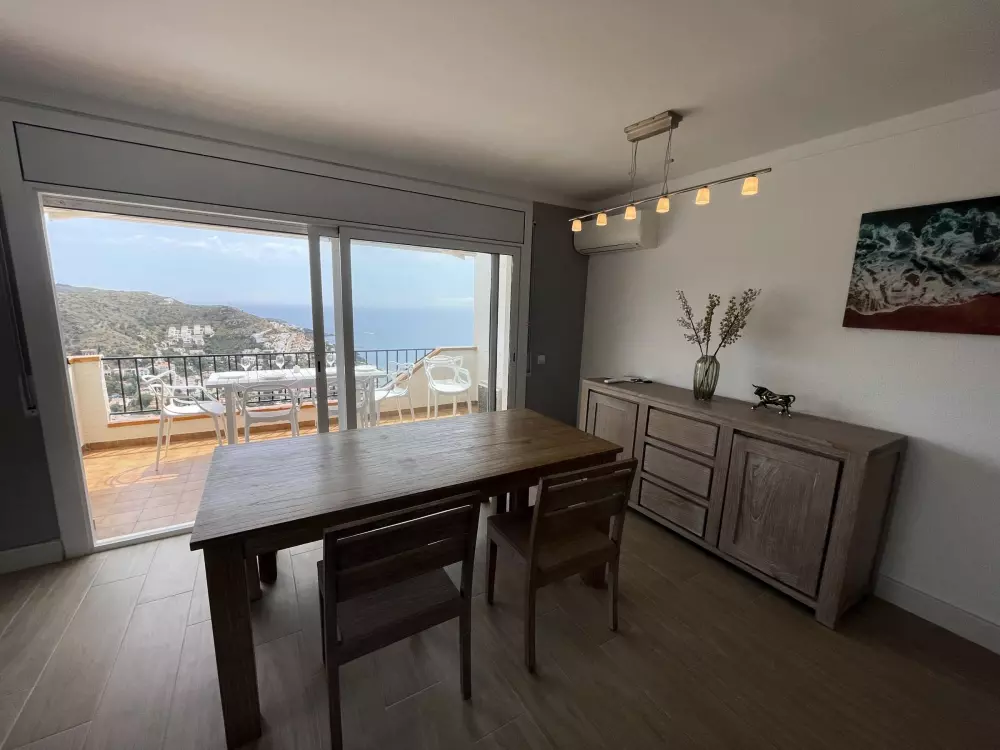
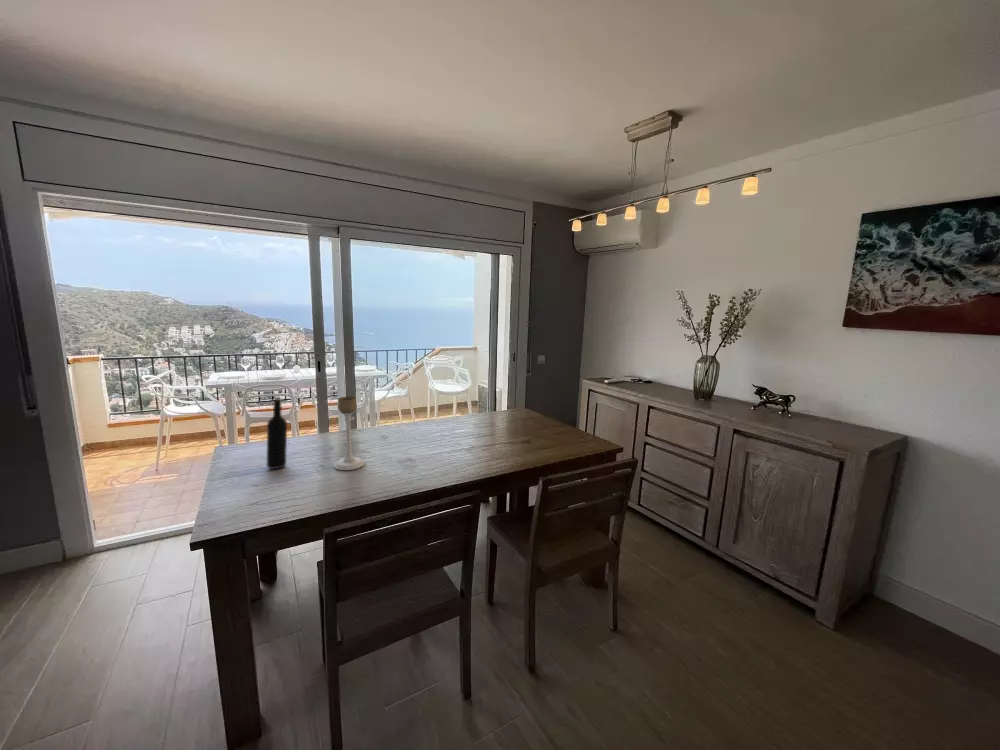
+ candle holder [333,395,365,471]
+ wine bottle [266,397,288,470]
